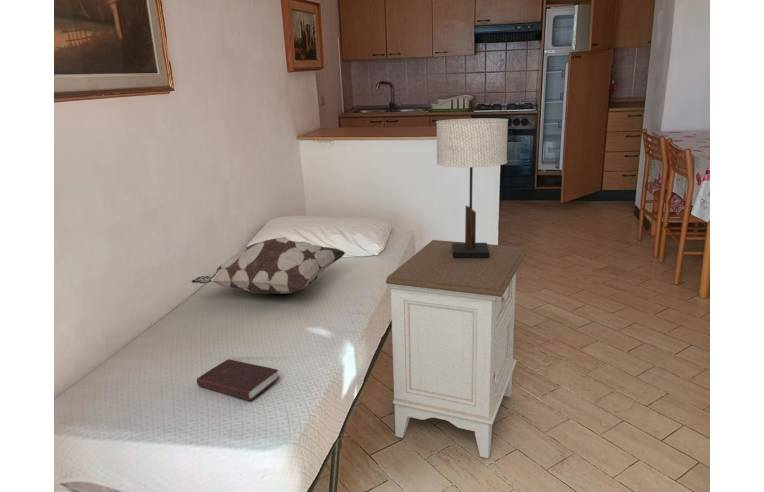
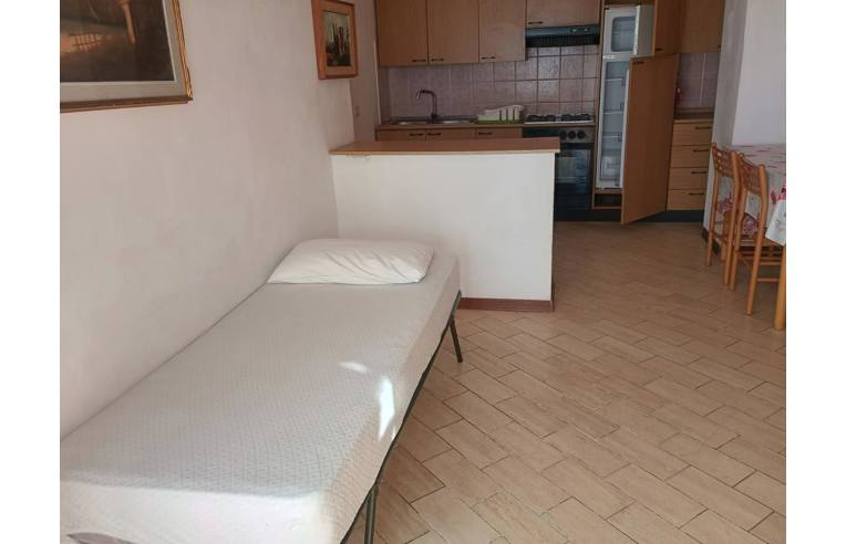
- decorative pillow [190,236,346,295]
- nightstand [385,239,529,459]
- table lamp [435,117,509,259]
- book [196,358,280,401]
